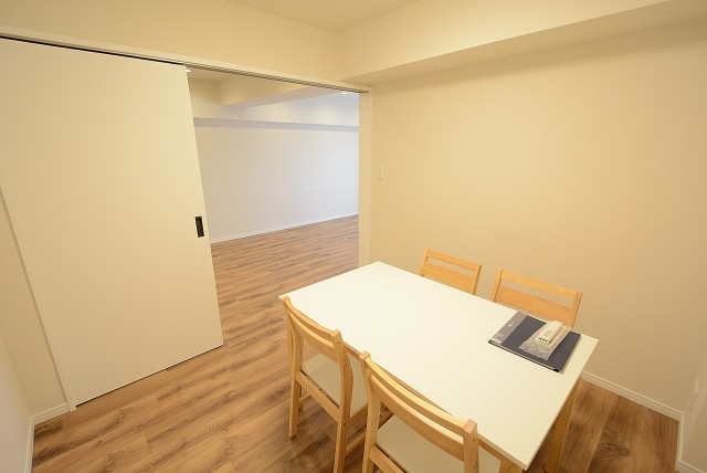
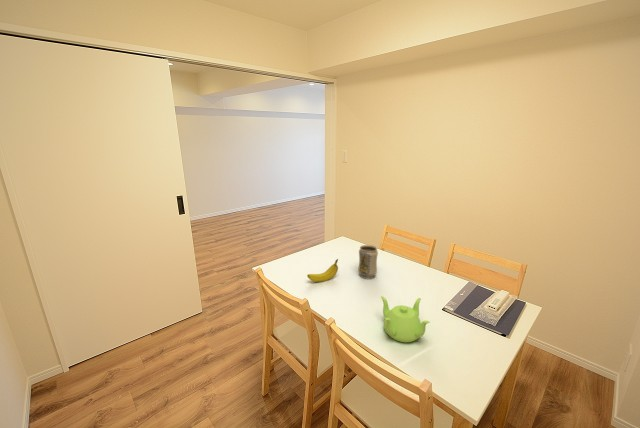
+ vase [357,244,379,280]
+ fruit [306,258,339,283]
+ teapot [380,295,431,343]
